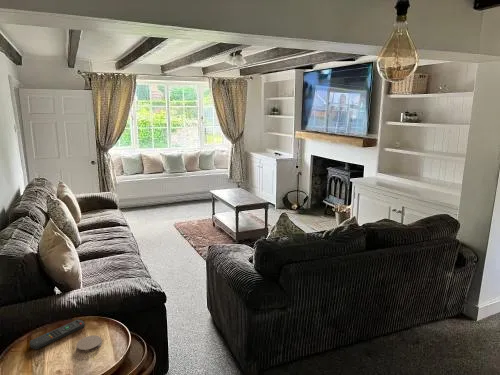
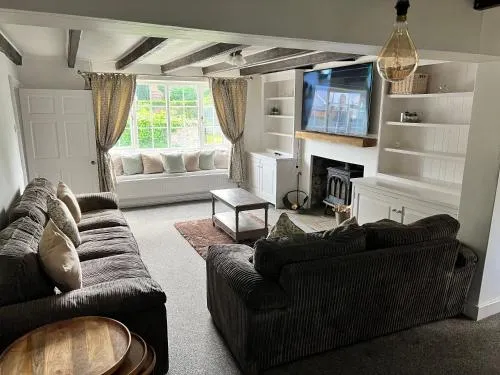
- remote control [29,319,85,350]
- coaster [76,334,103,354]
